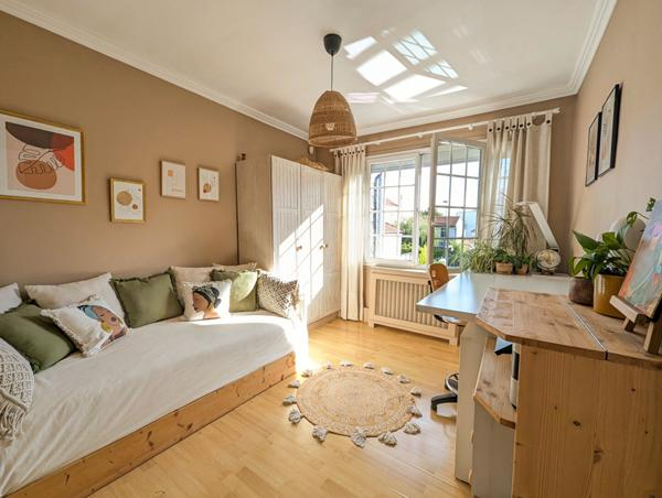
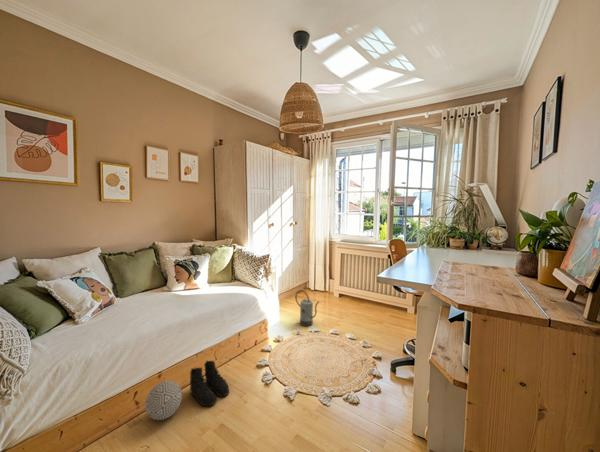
+ watering can [294,289,320,327]
+ decorative ball [144,380,183,421]
+ boots [189,359,230,407]
